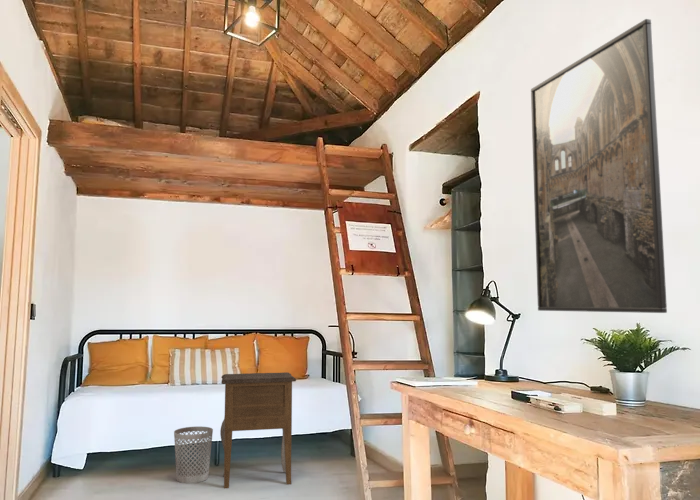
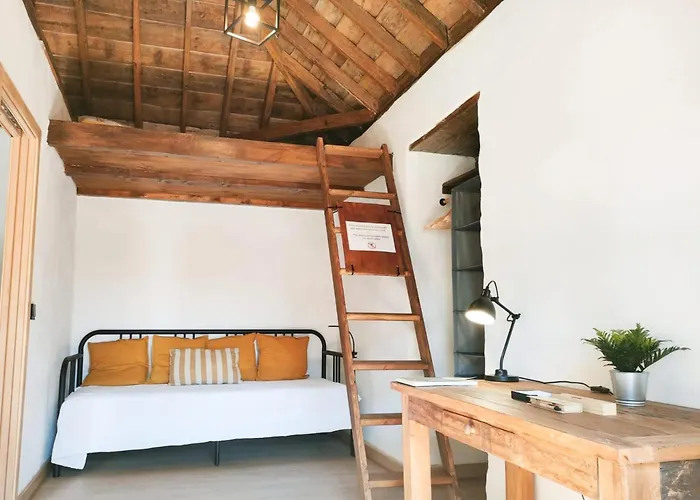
- wastebasket [173,426,214,484]
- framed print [530,18,668,314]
- nightstand [219,371,297,489]
